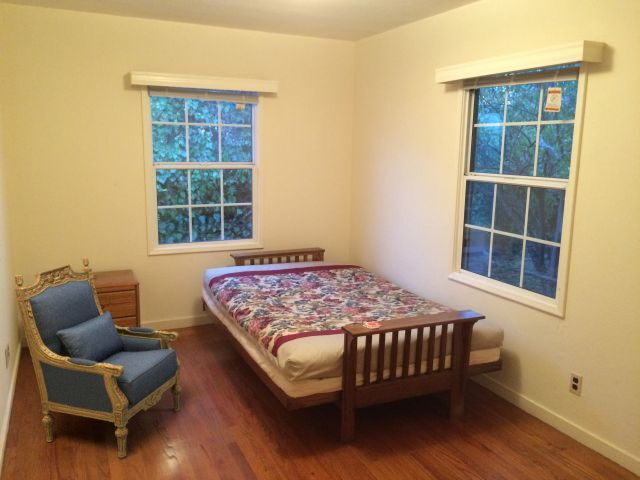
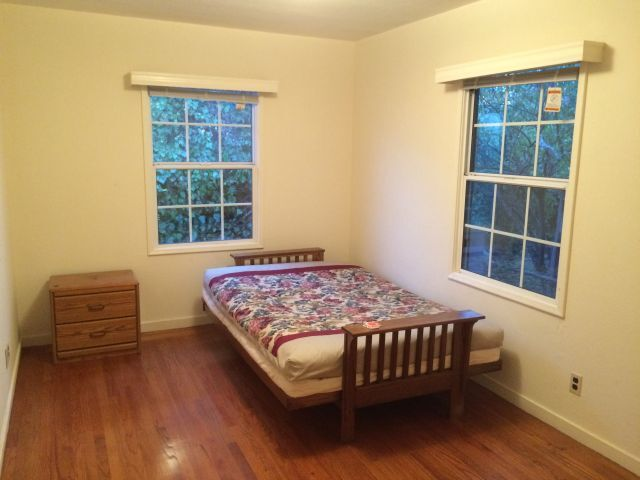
- armchair [14,256,182,459]
